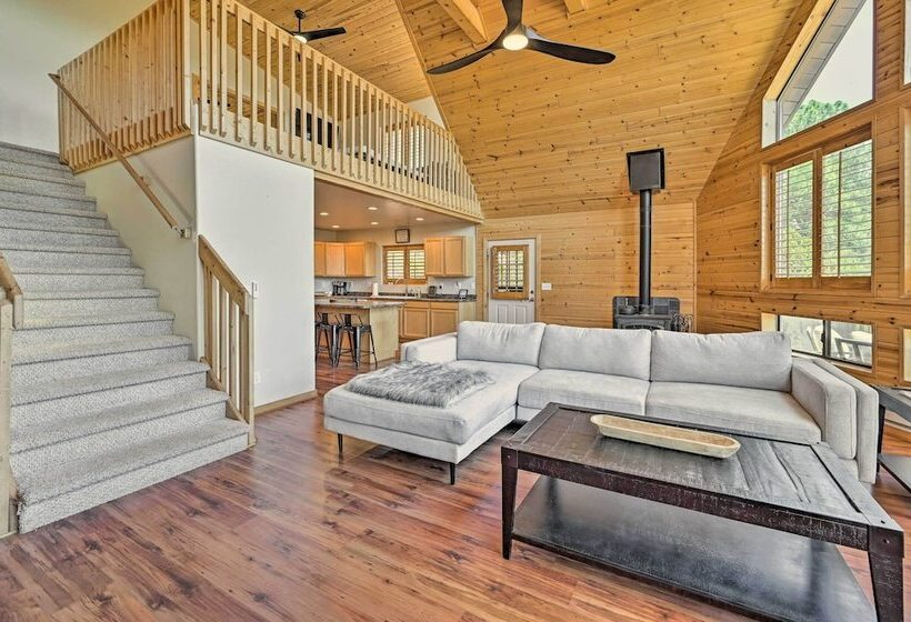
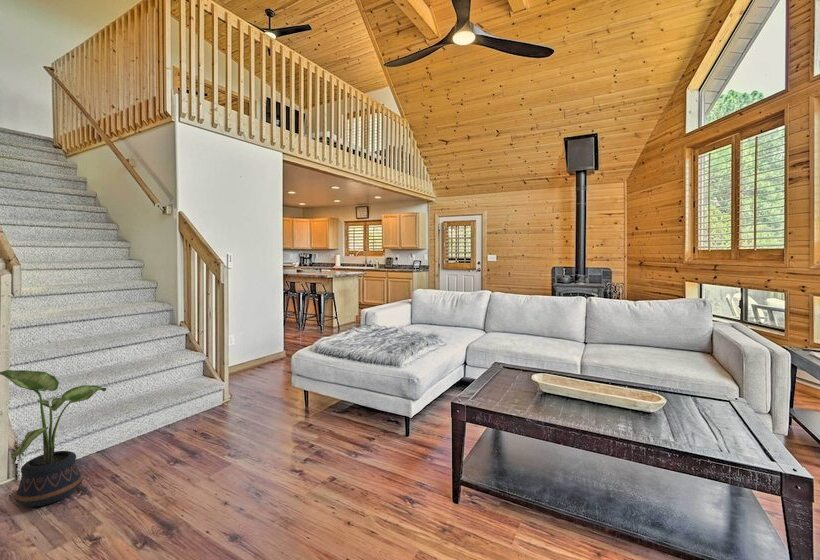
+ potted plant [0,369,107,508]
